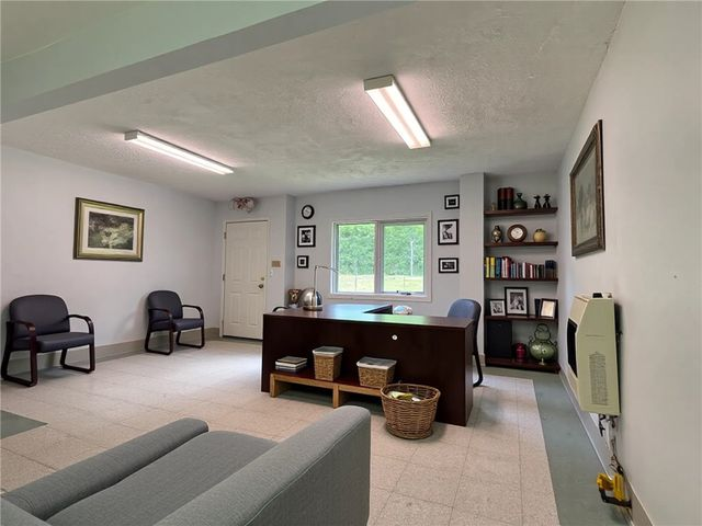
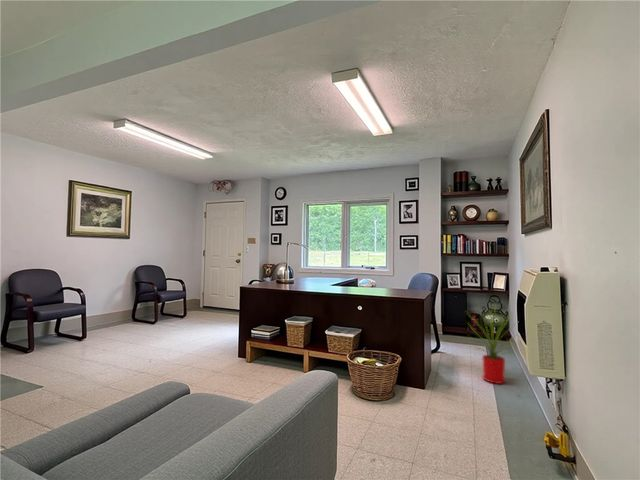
+ house plant [465,303,520,385]
